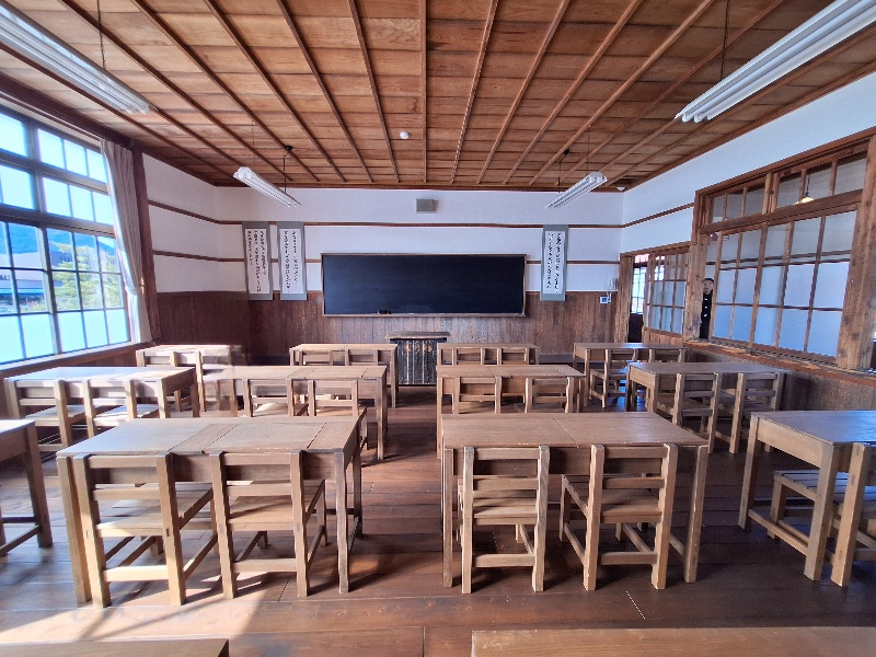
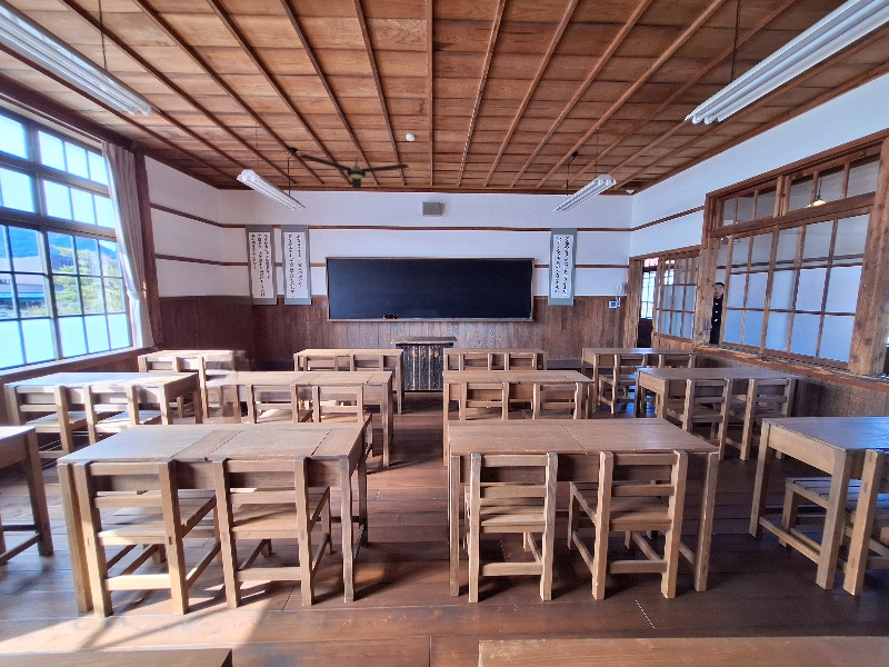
+ ceiling fan [299,153,410,190]
